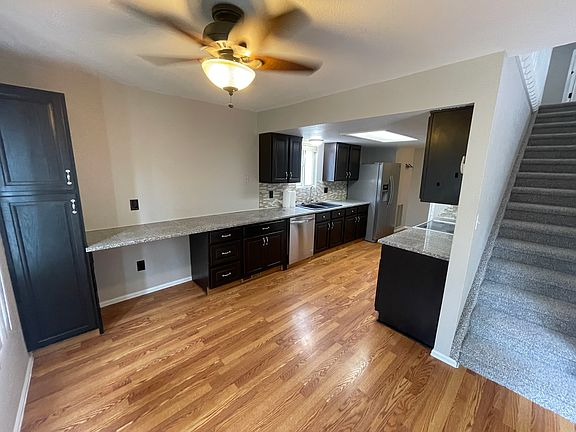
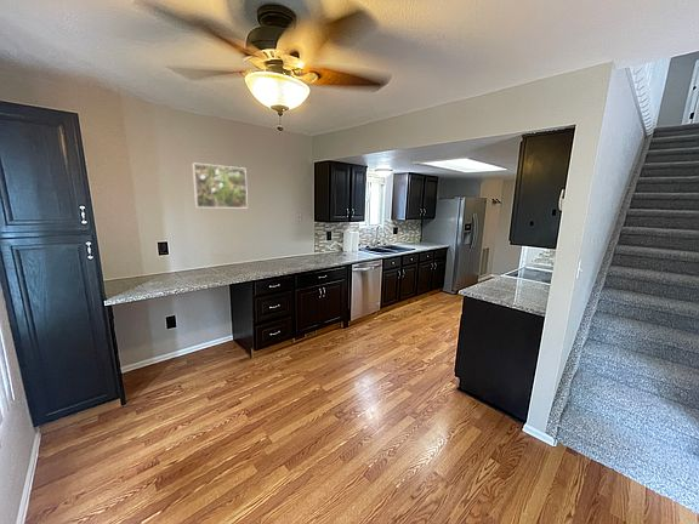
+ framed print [192,161,249,209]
